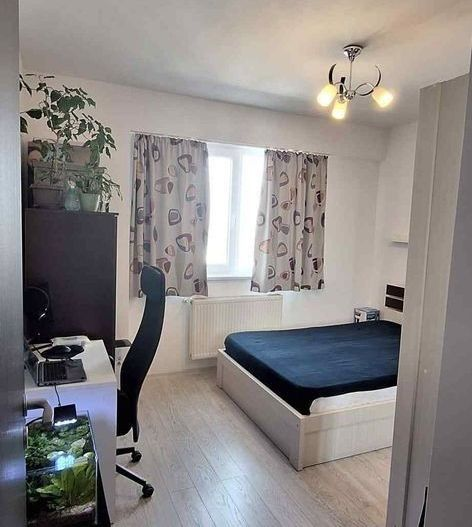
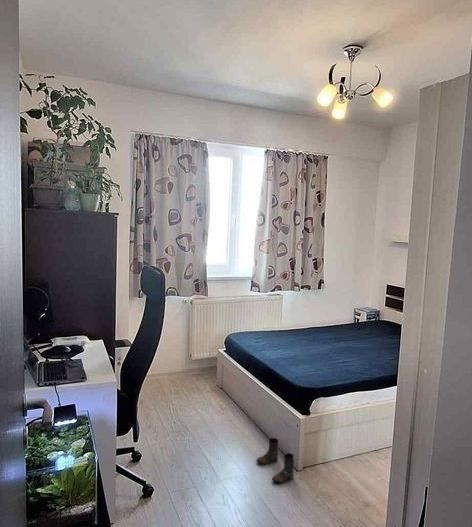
+ boots [256,437,295,484]
